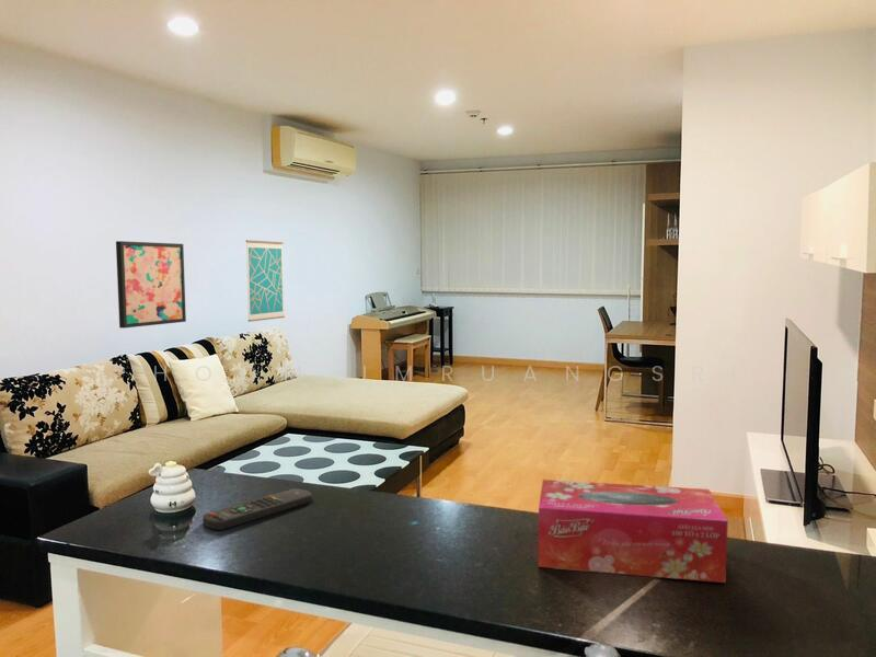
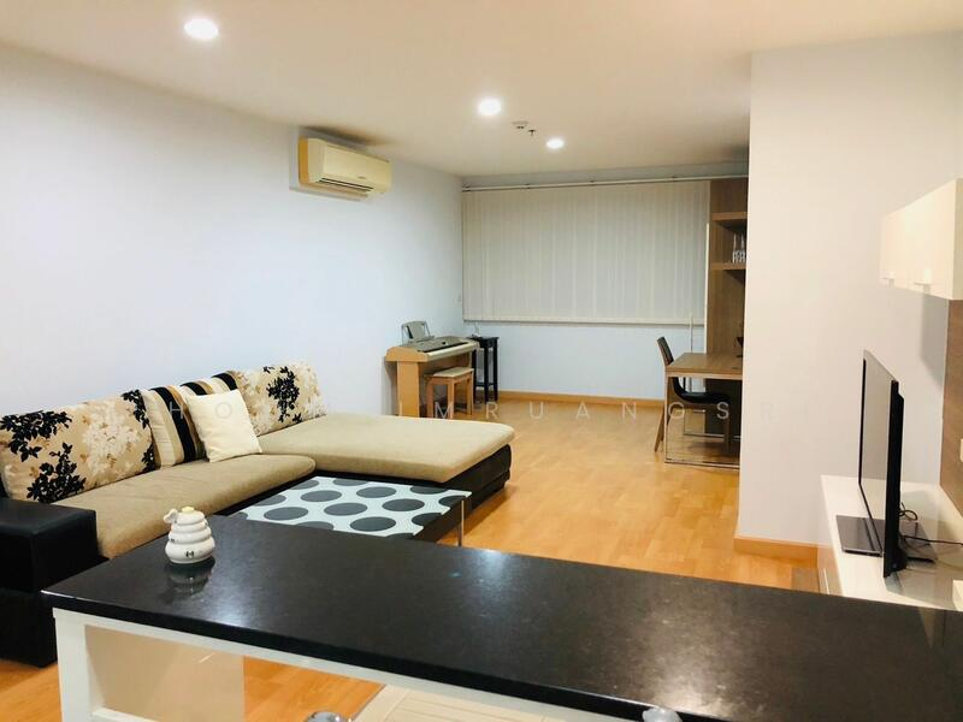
- wall art [245,239,286,323]
- remote control [201,487,313,531]
- wall art [115,240,187,330]
- tissue box [537,479,729,584]
